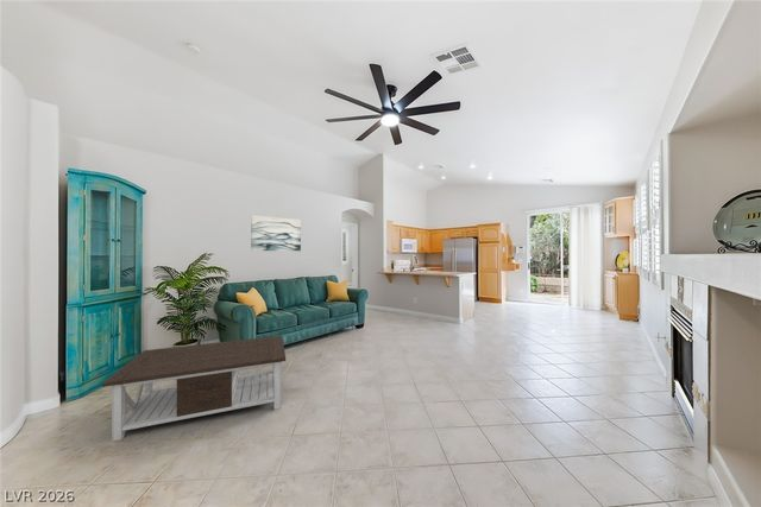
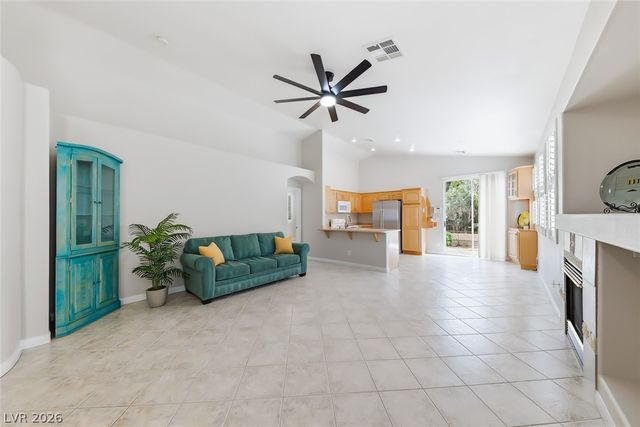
- wall art [250,214,302,252]
- coffee table [101,335,287,442]
